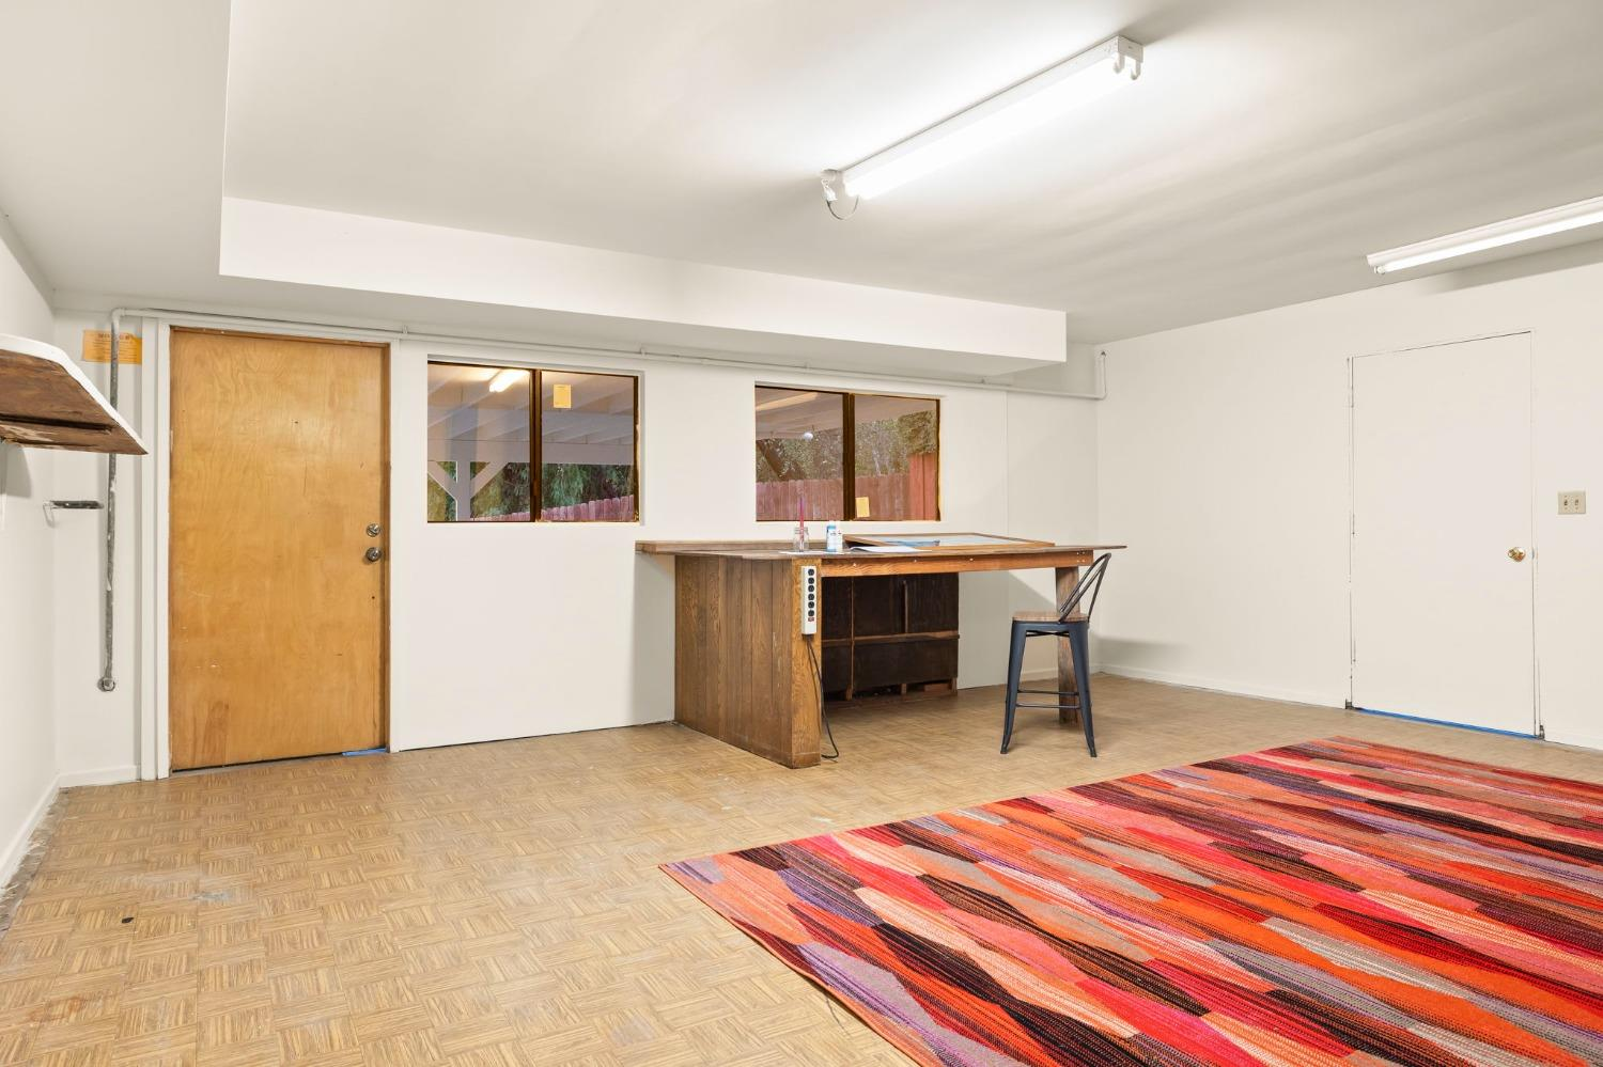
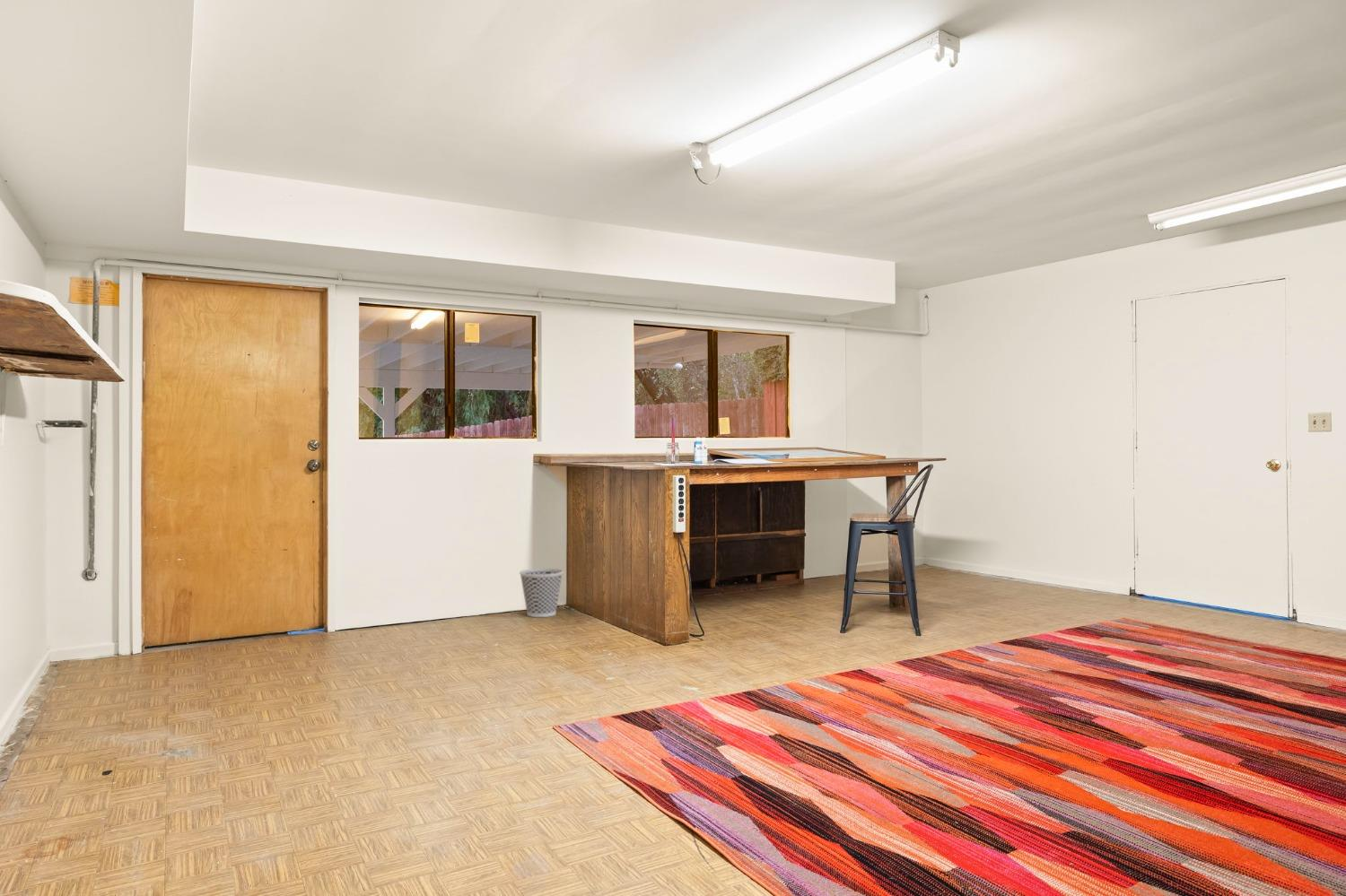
+ wastebasket [519,568,564,618]
